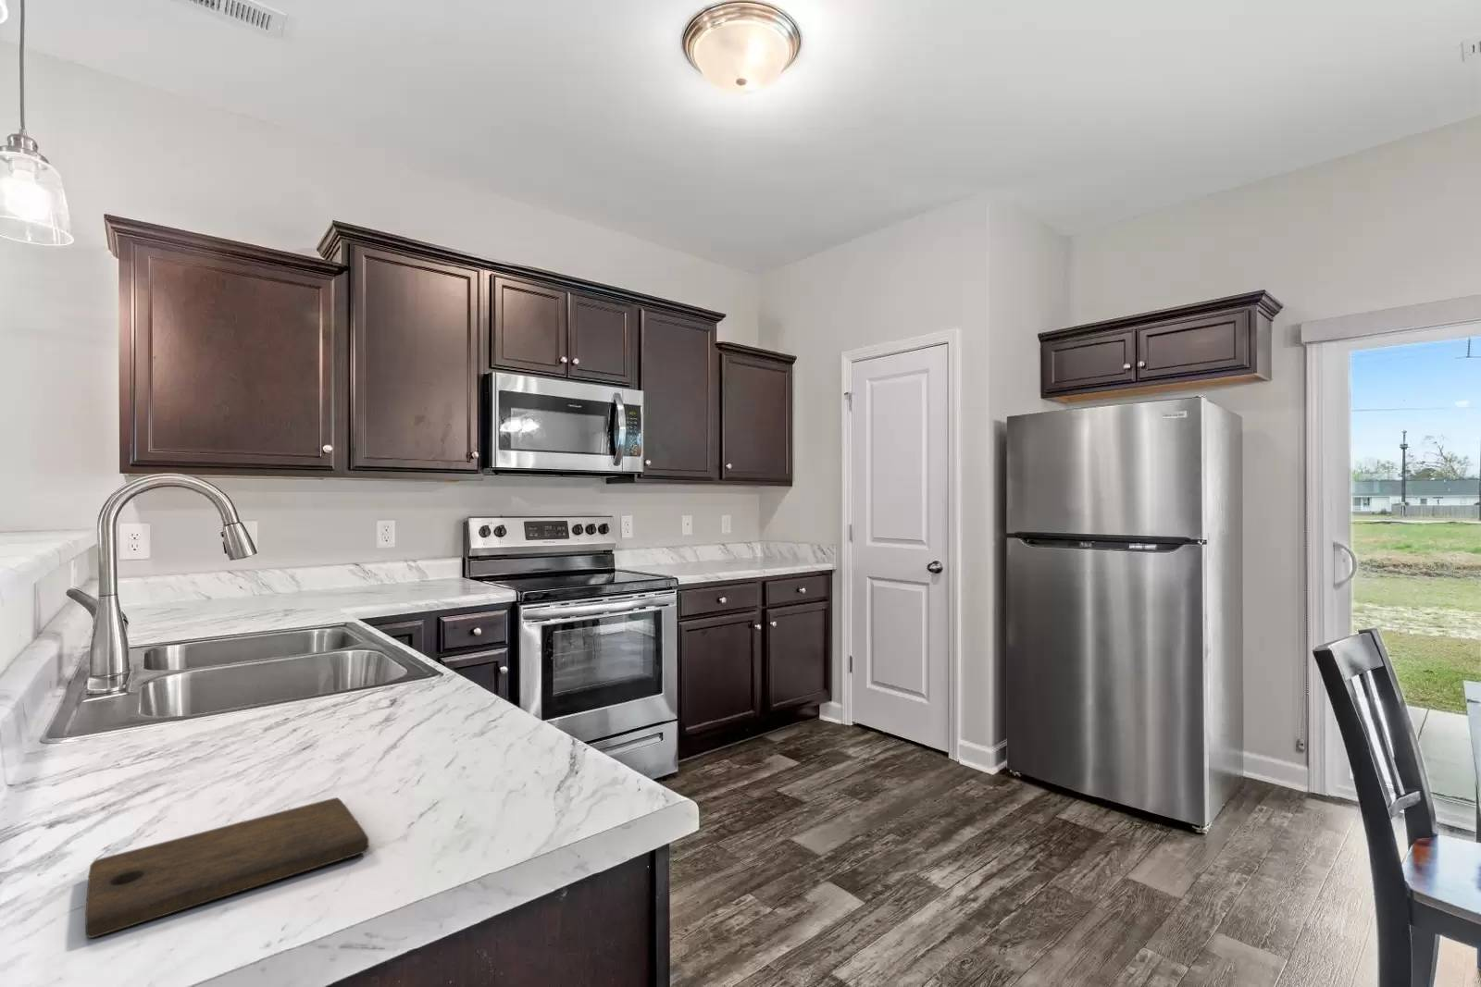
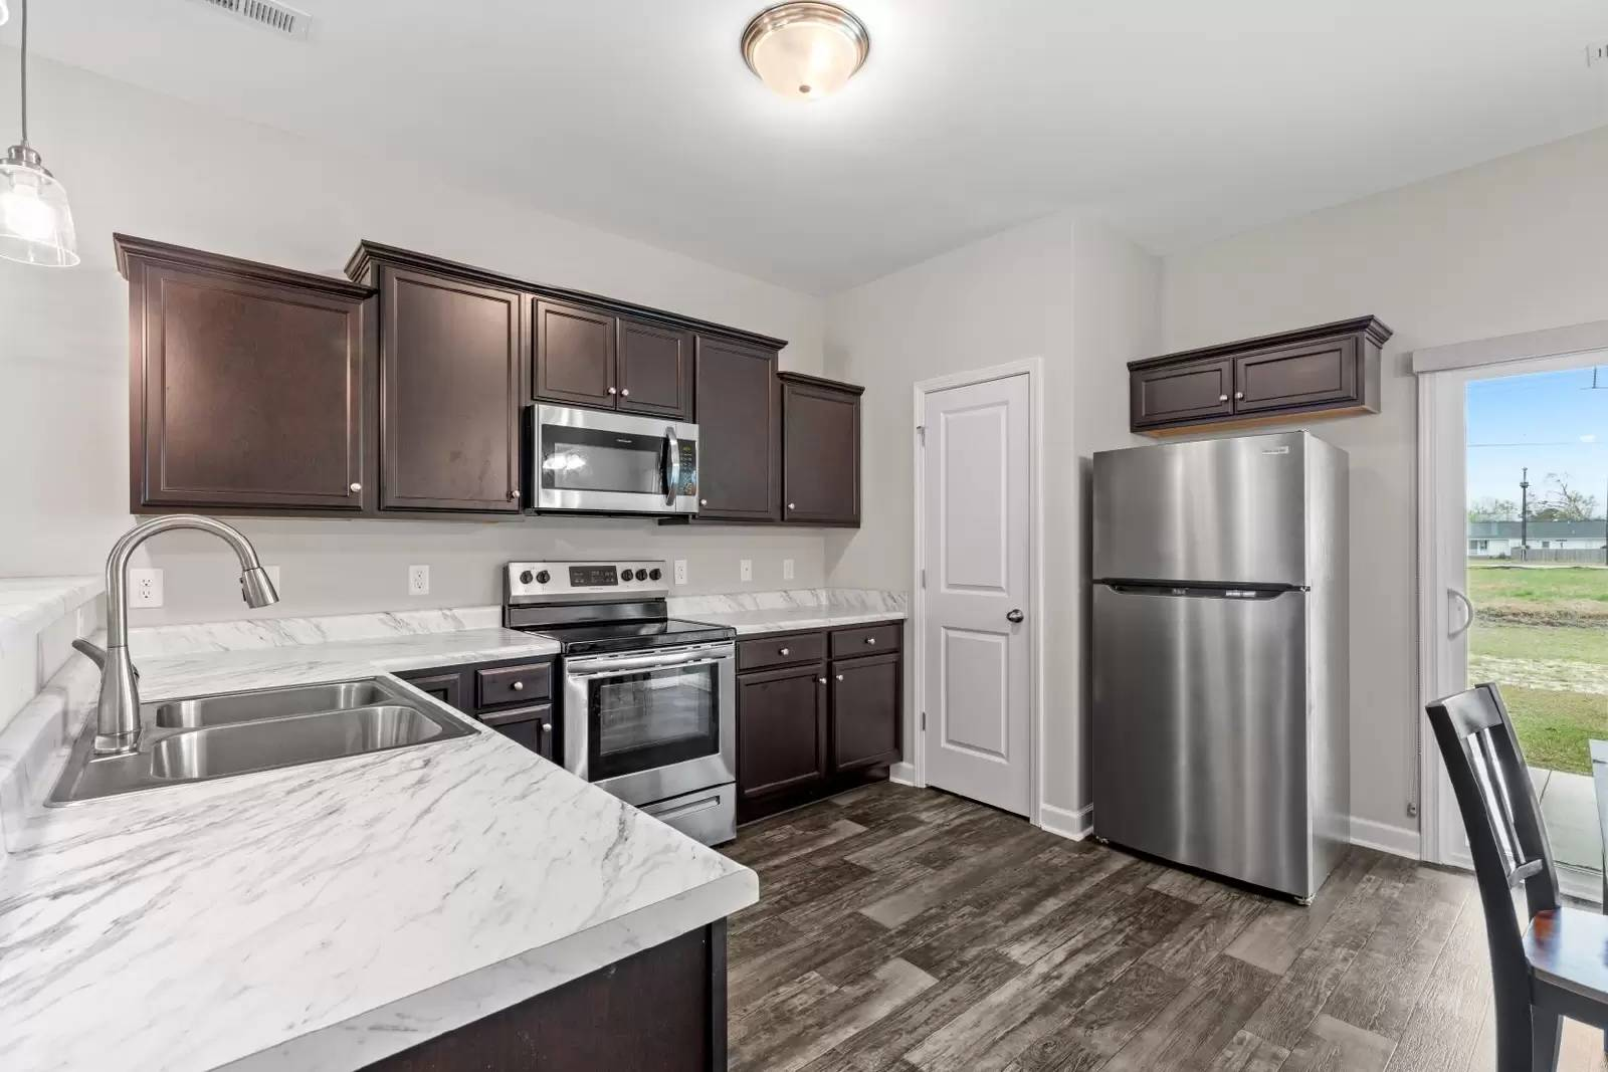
- cutting board [85,796,369,939]
